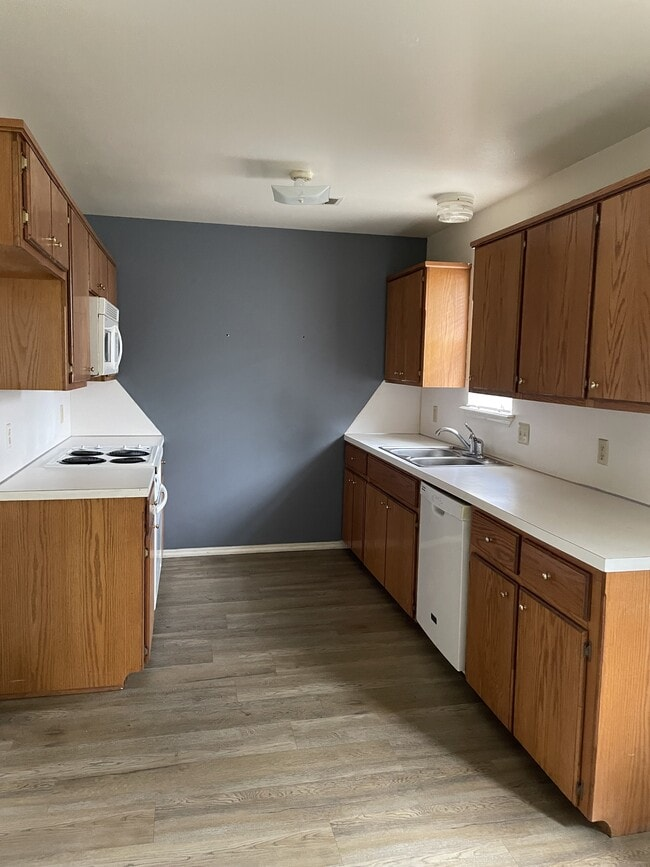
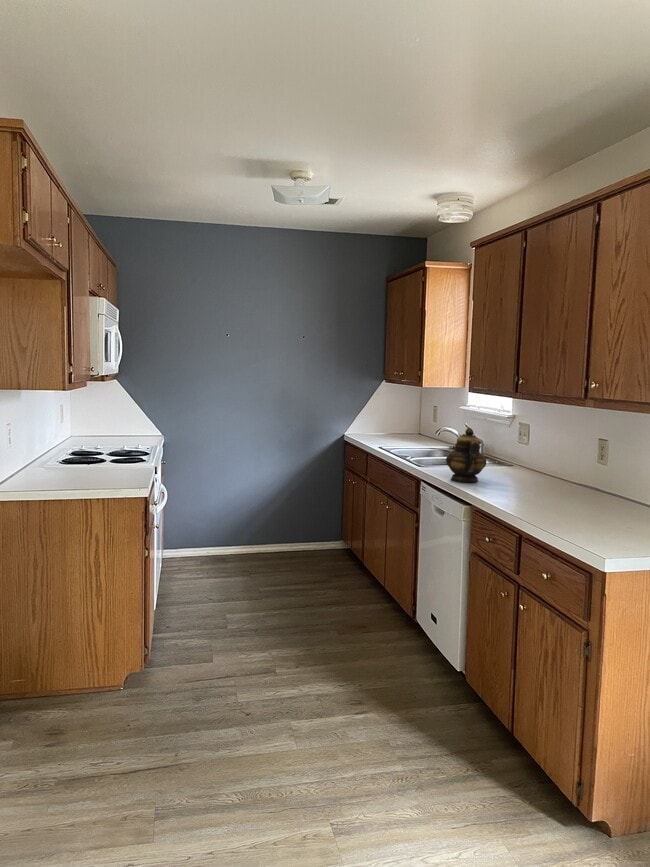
+ teapot [445,427,487,483]
